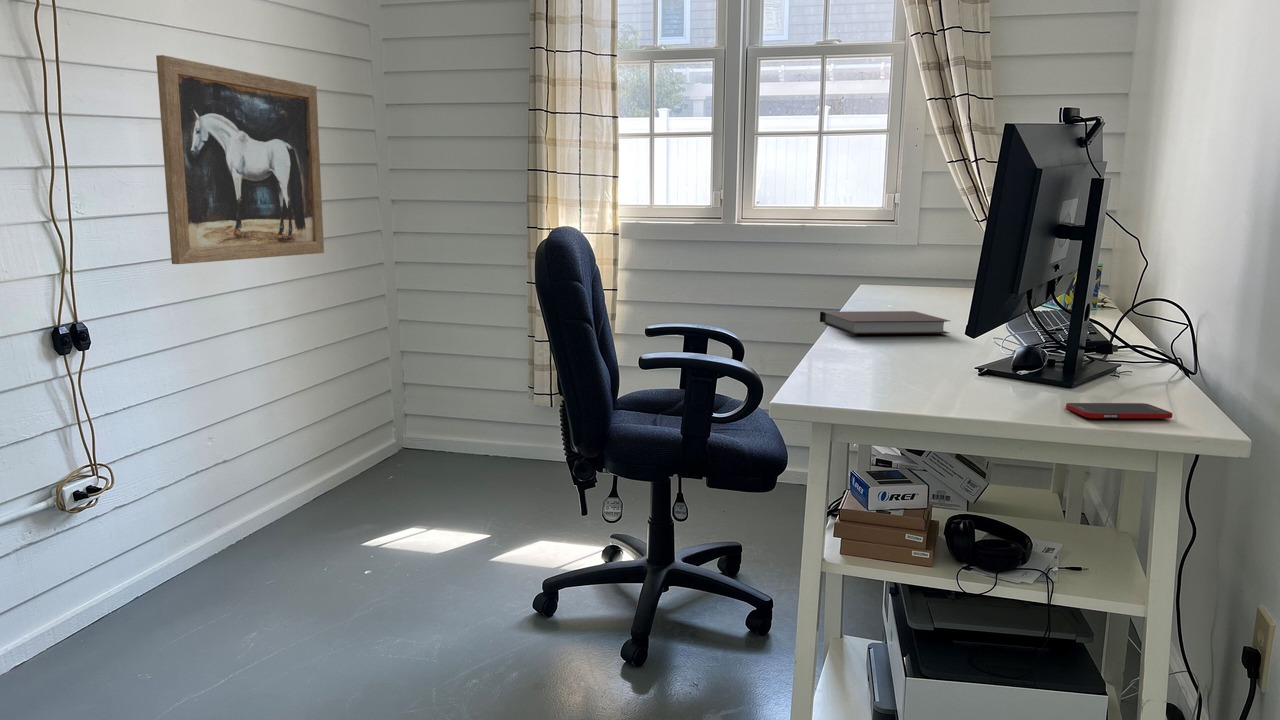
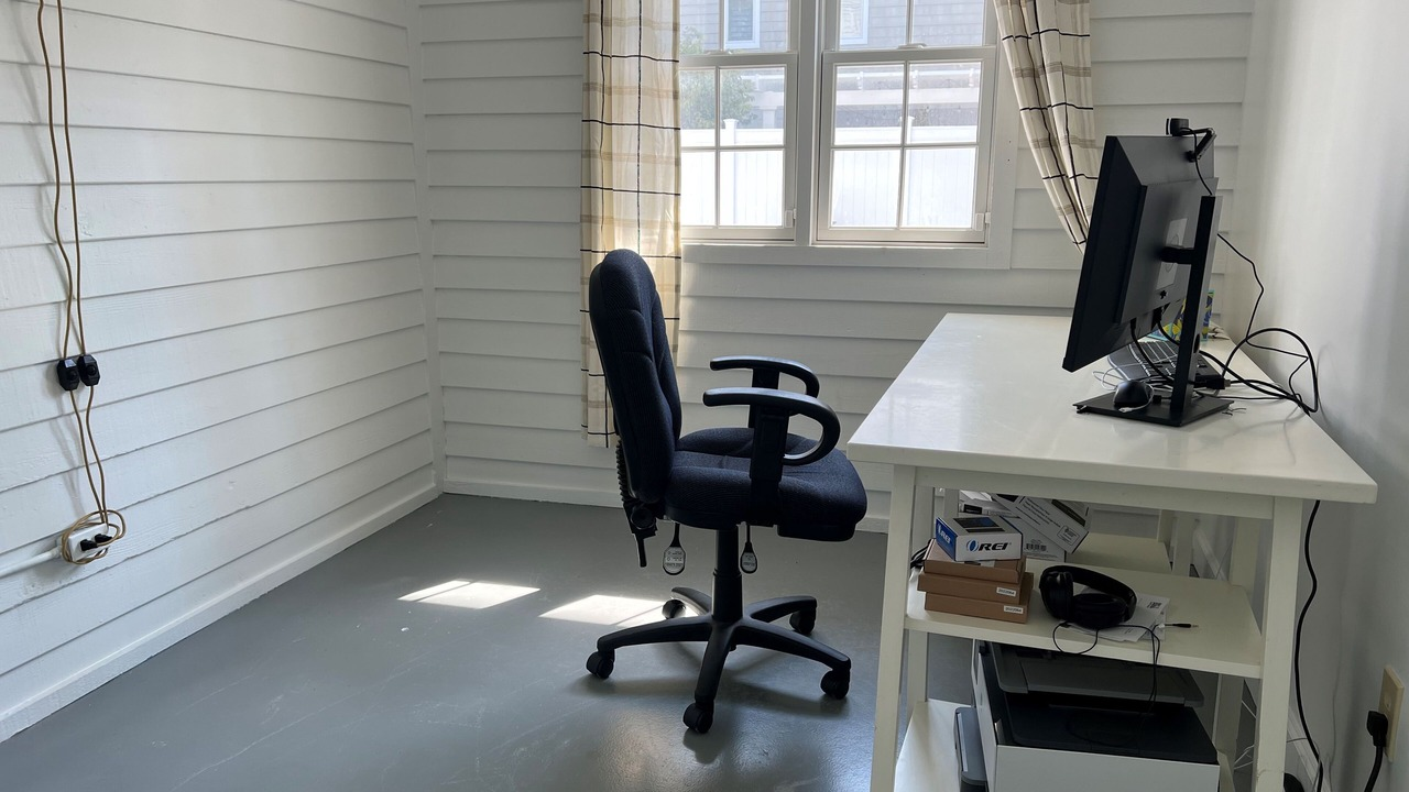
- cell phone [1065,402,1174,420]
- wall art [155,54,325,265]
- notebook [819,310,951,335]
